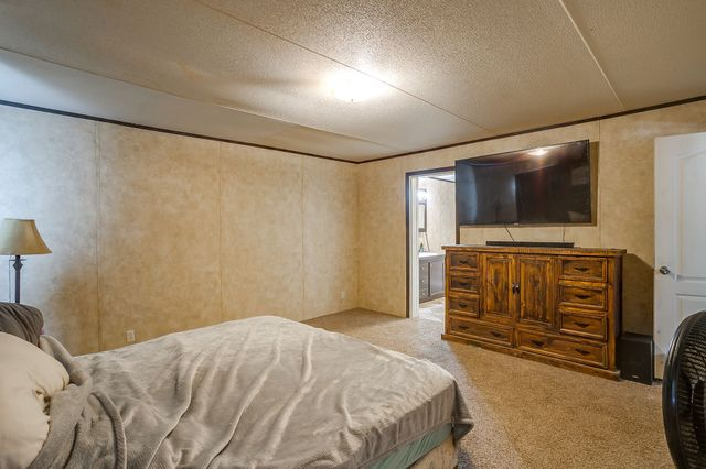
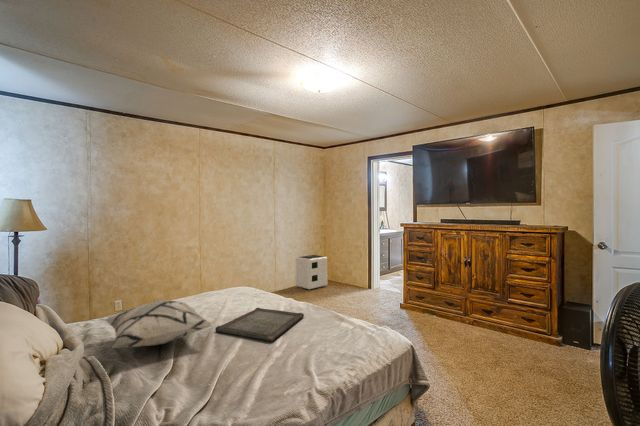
+ air purifier [295,254,329,290]
+ decorative pillow [104,299,214,349]
+ serving tray [214,307,305,342]
